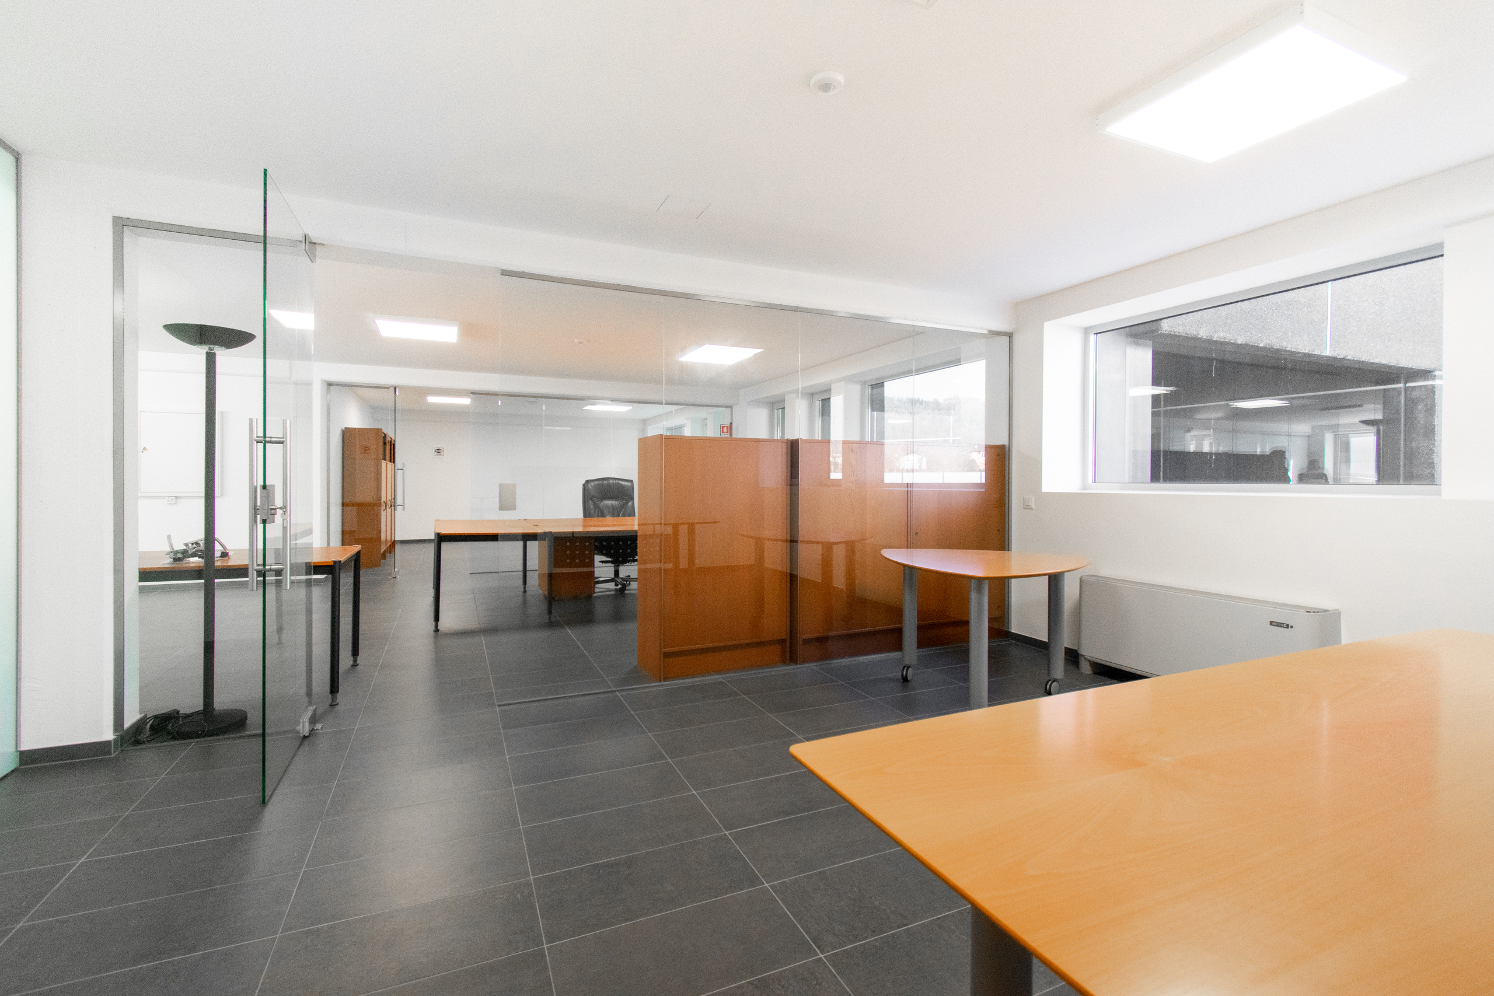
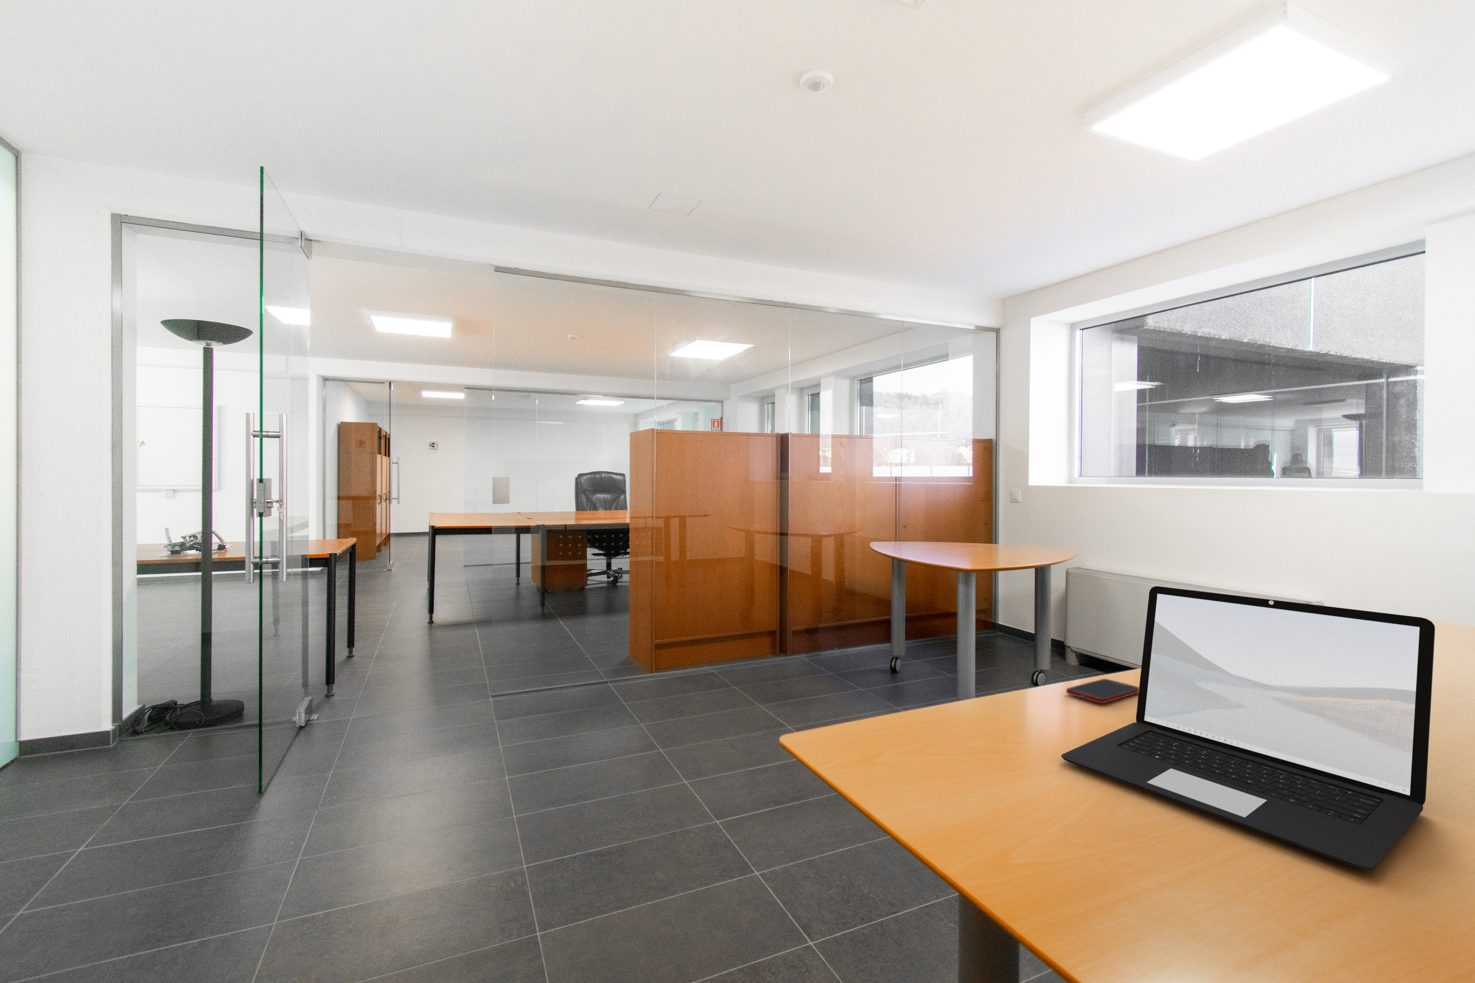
+ cell phone [1066,678,1139,703]
+ laptop [1061,586,1435,871]
